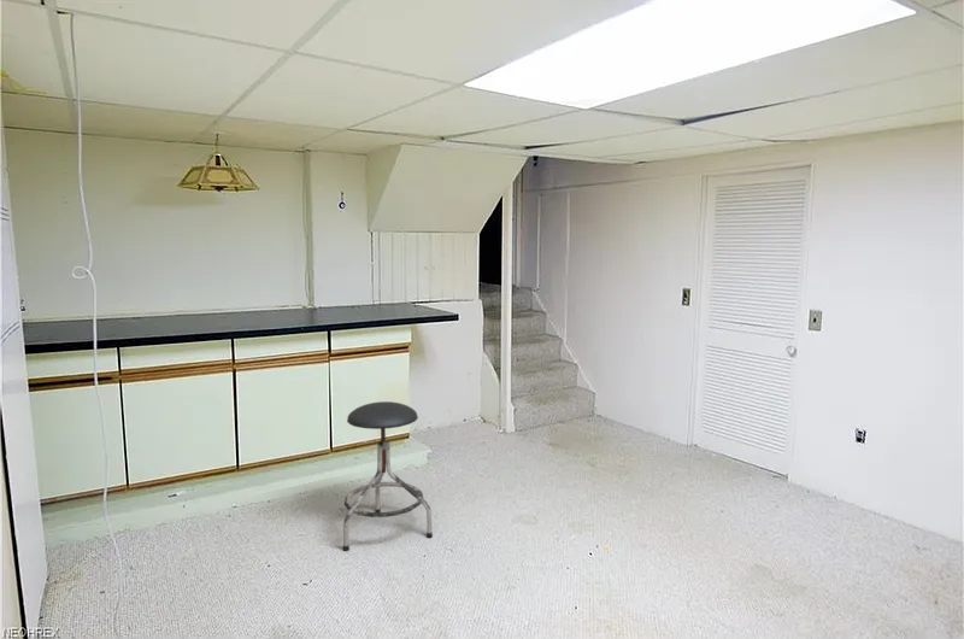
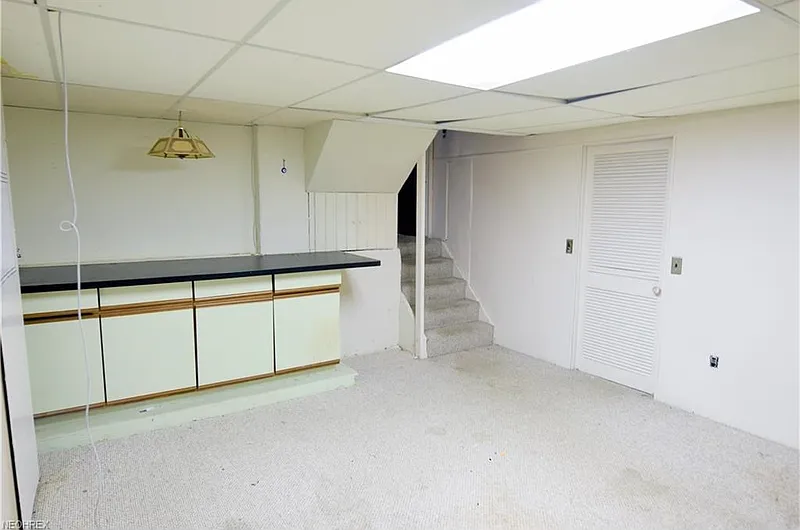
- stool [342,400,434,551]
